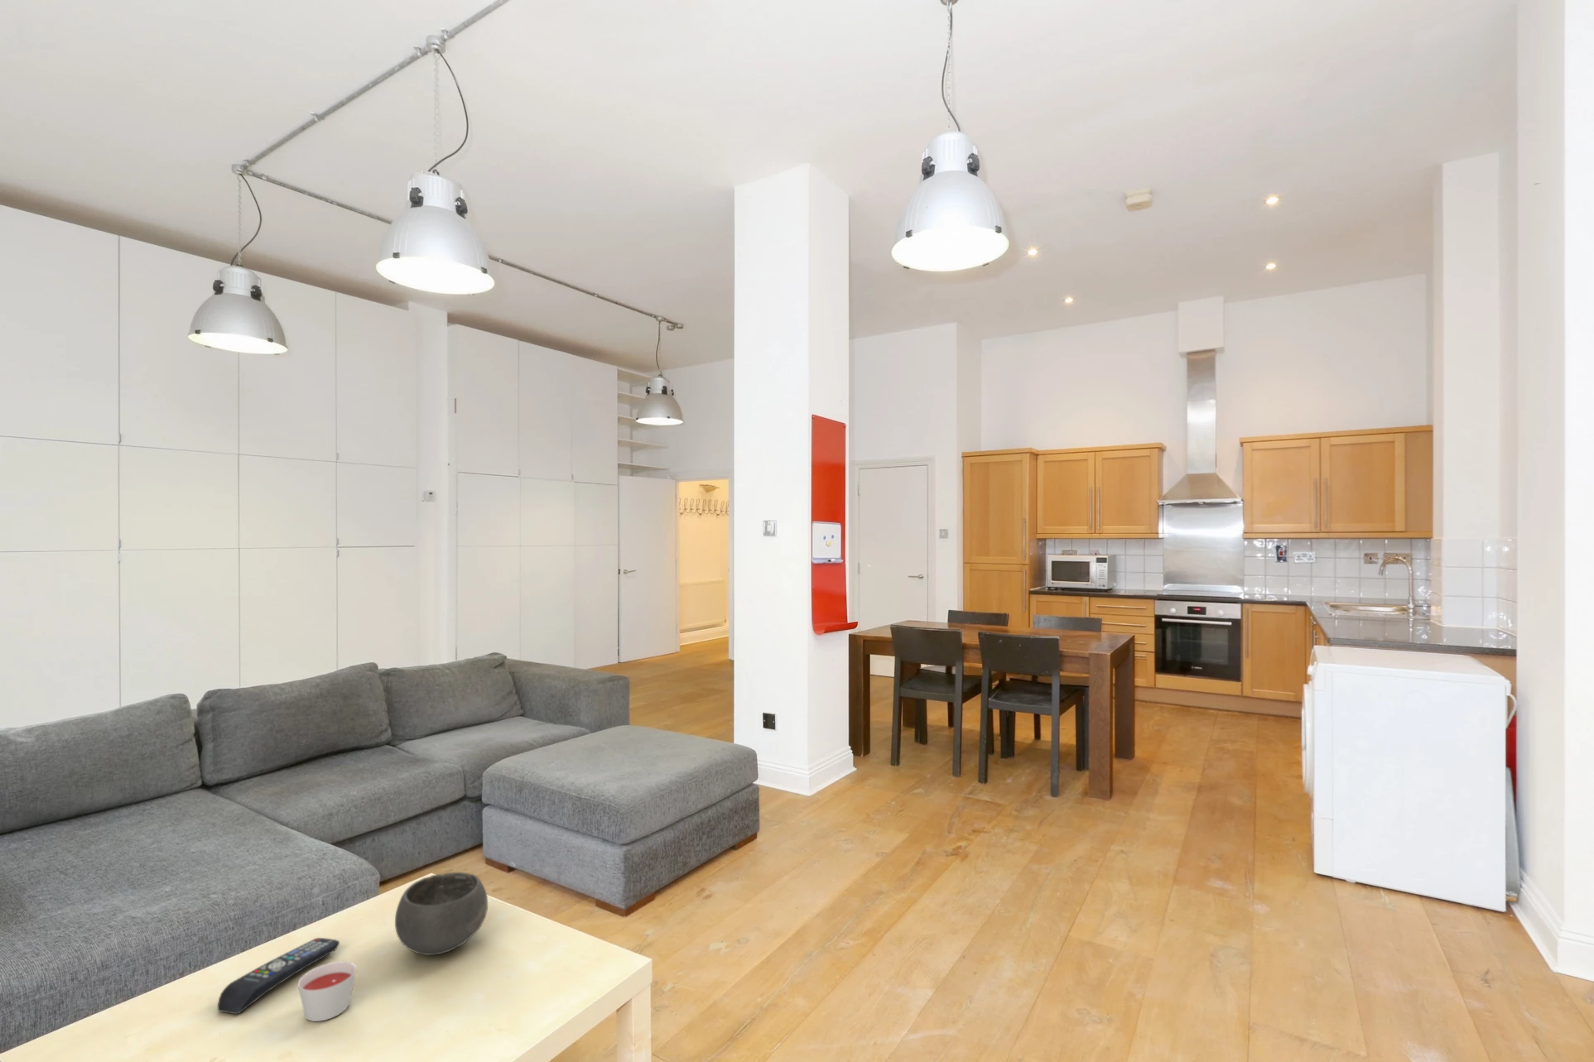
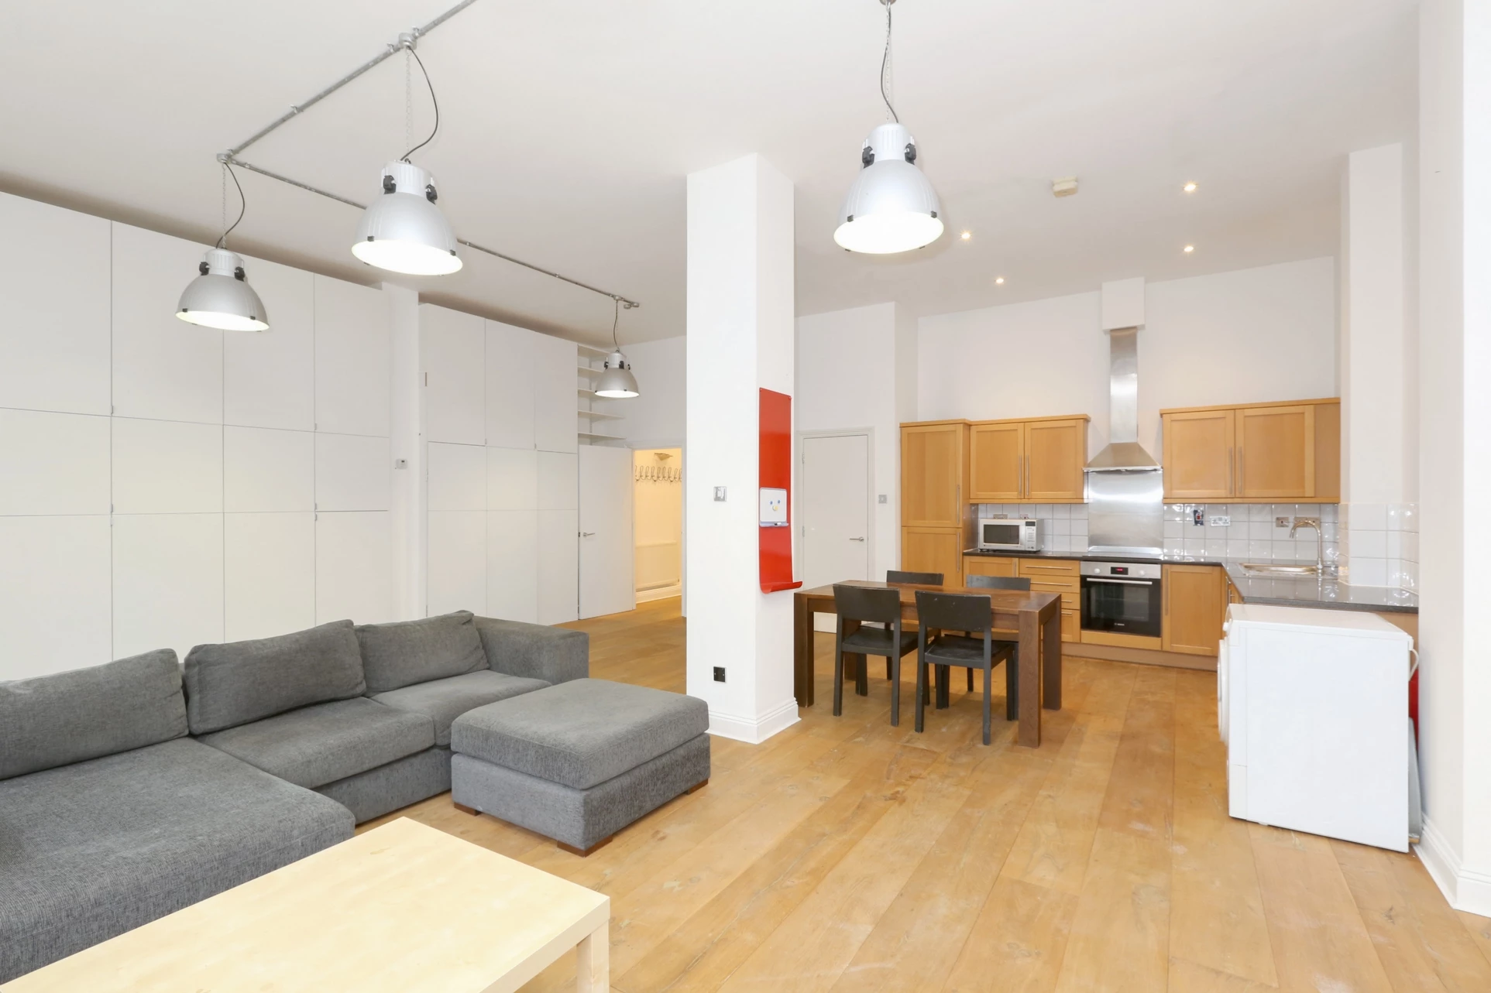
- bowl [395,871,488,957]
- remote control [217,938,340,1015]
- candle [297,960,357,1022]
